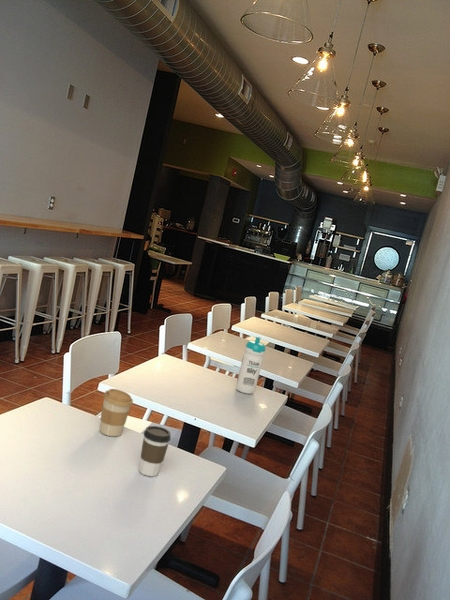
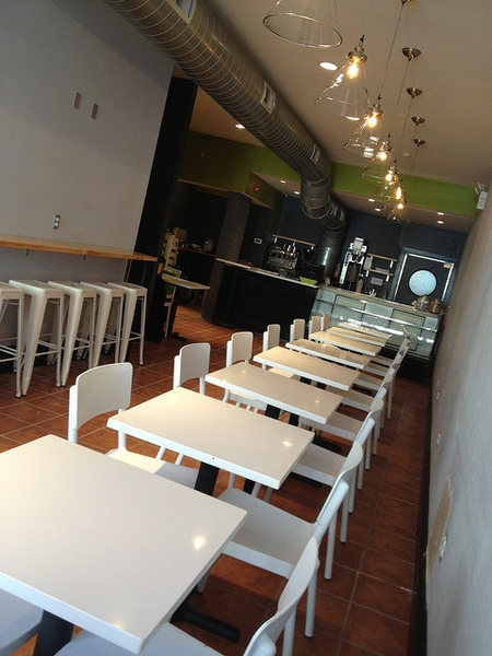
- water bottle [235,336,267,395]
- coffee cup [138,425,172,477]
- coffee cup [99,388,134,437]
